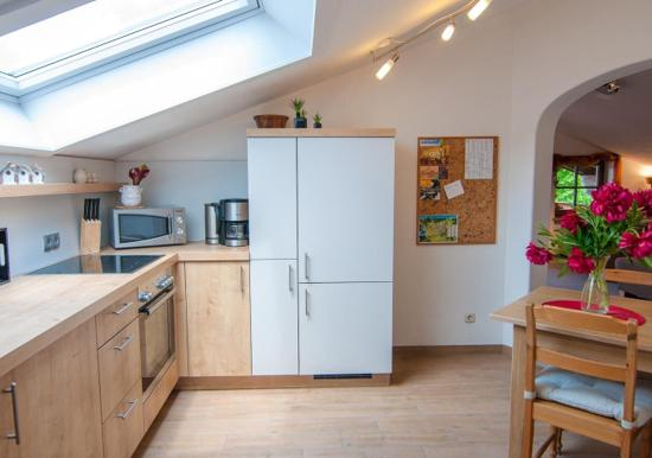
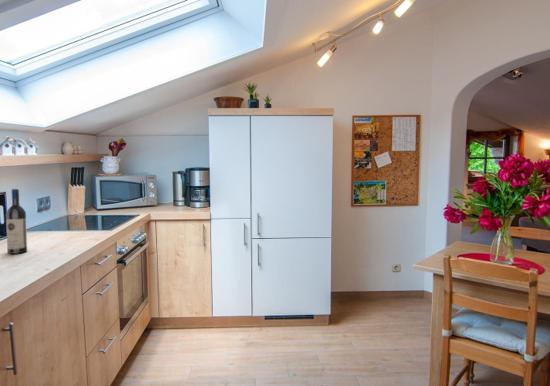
+ wine bottle [5,188,28,255]
